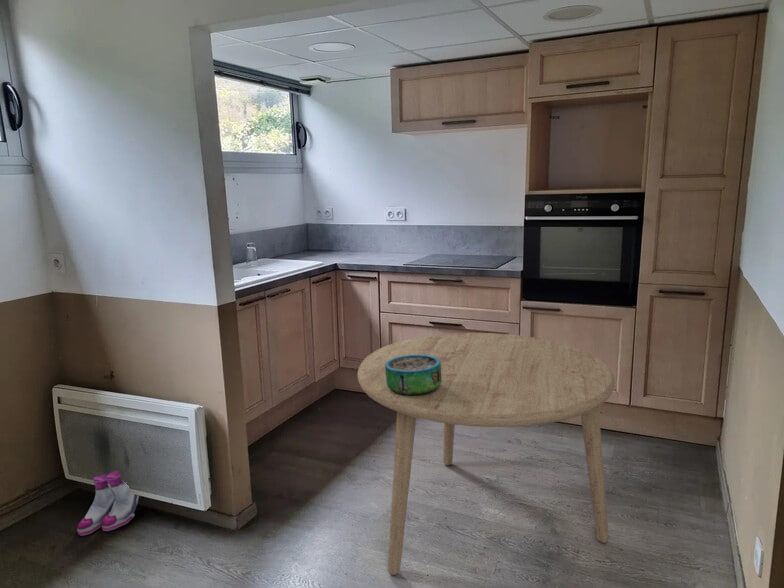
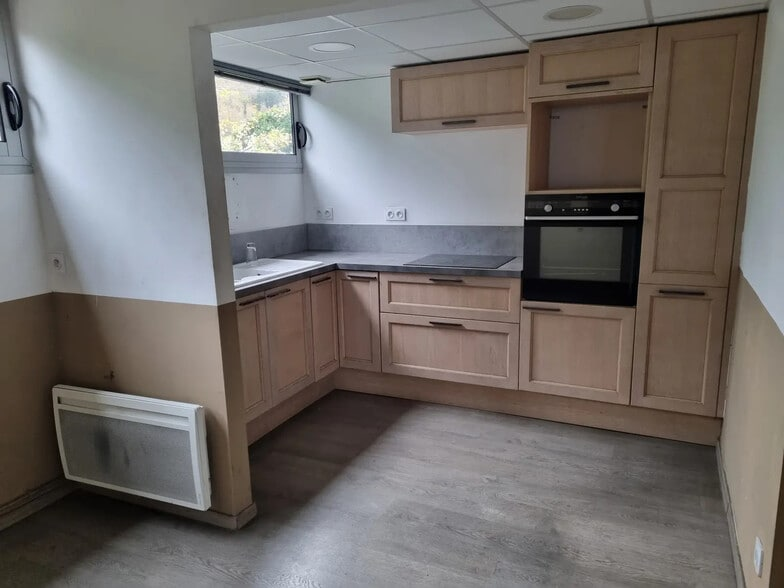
- decorative bowl [385,355,442,396]
- boots [76,470,140,537]
- dining table [357,332,616,576]
